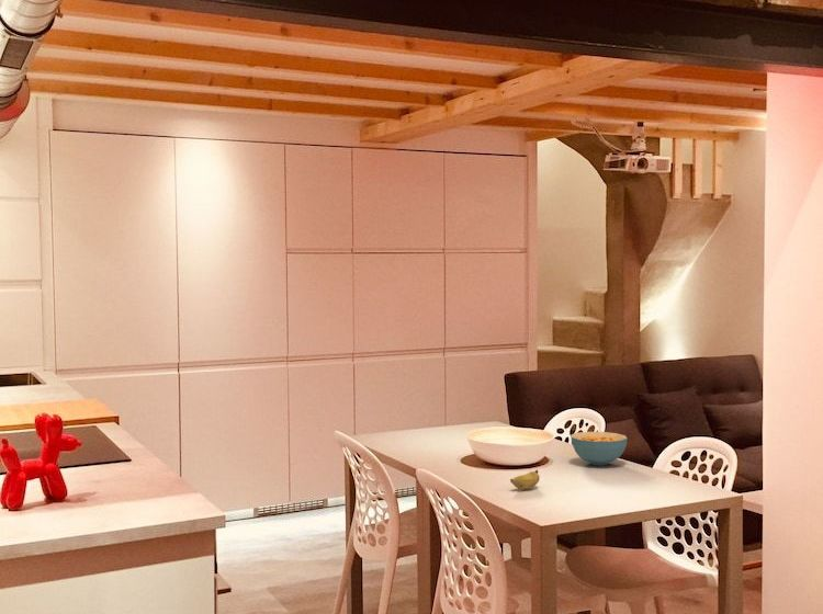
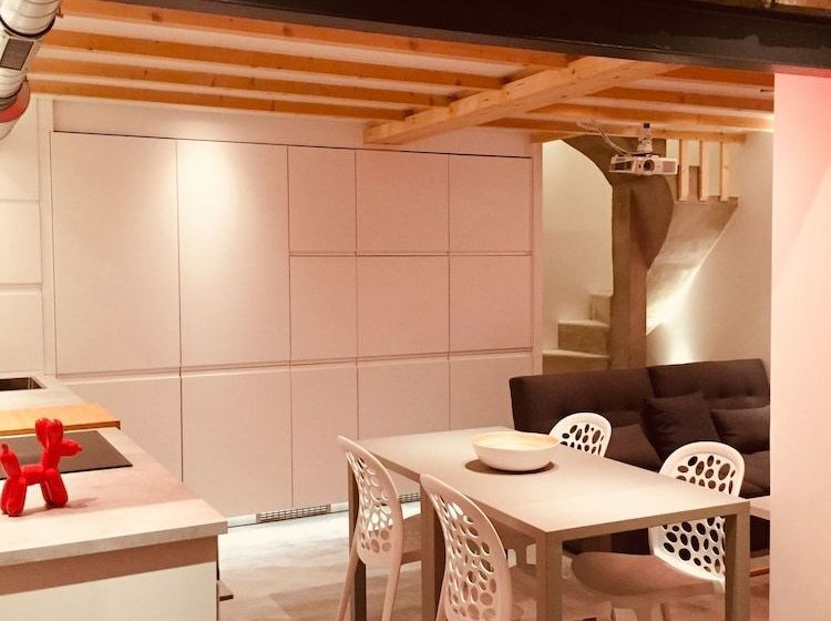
- cereal bowl [570,431,629,466]
- banana [509,469,541,490]
